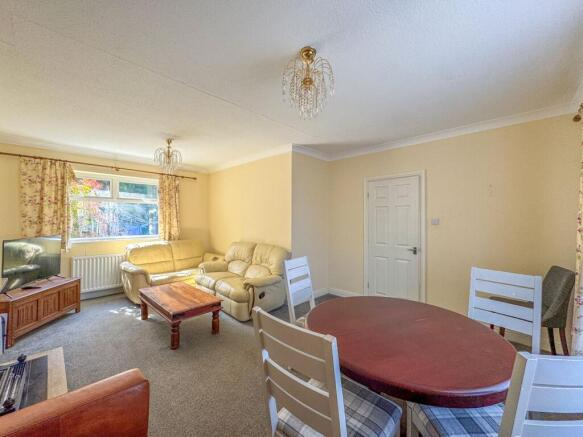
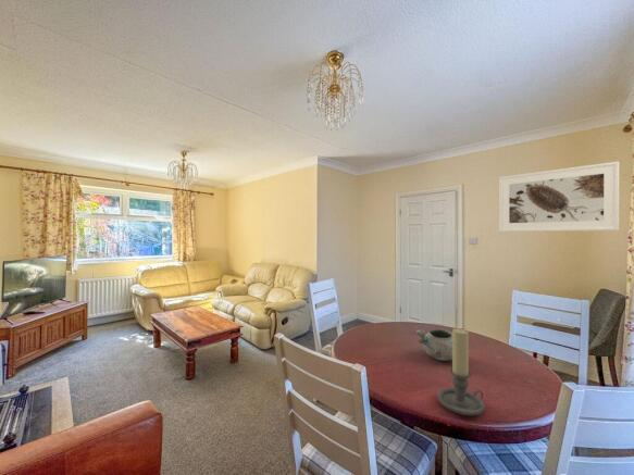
+ candle holder [436,327,486,416]
+ decorative bowl [415,327,467,362]
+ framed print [498,161,620,233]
